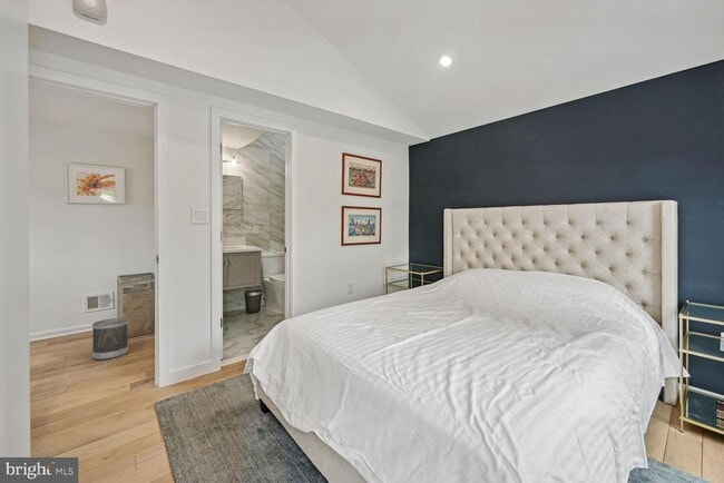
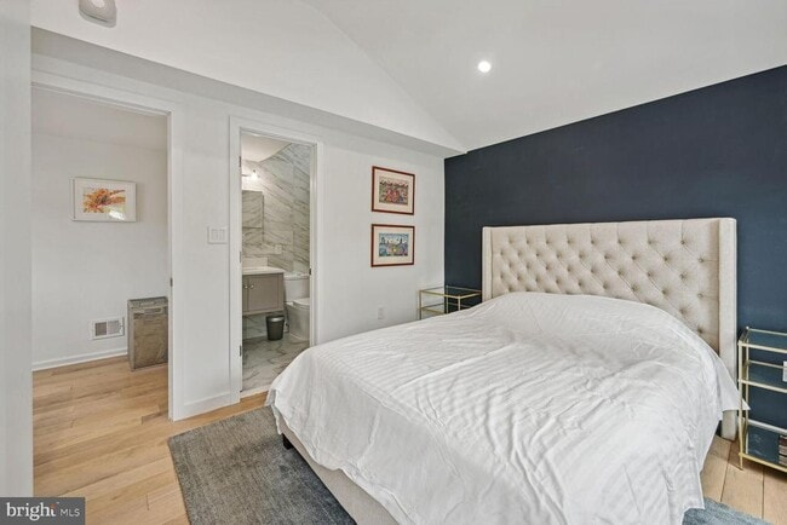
- wastebasket [91,317,129,361]
